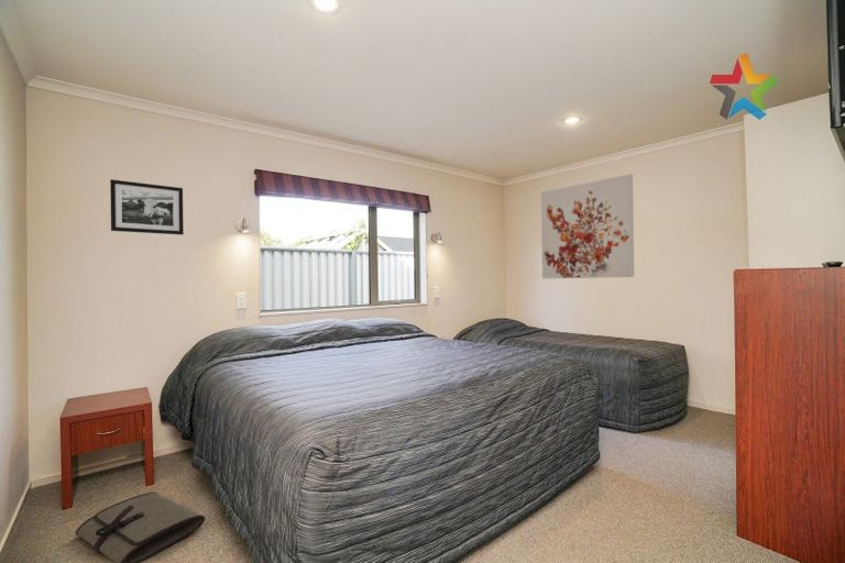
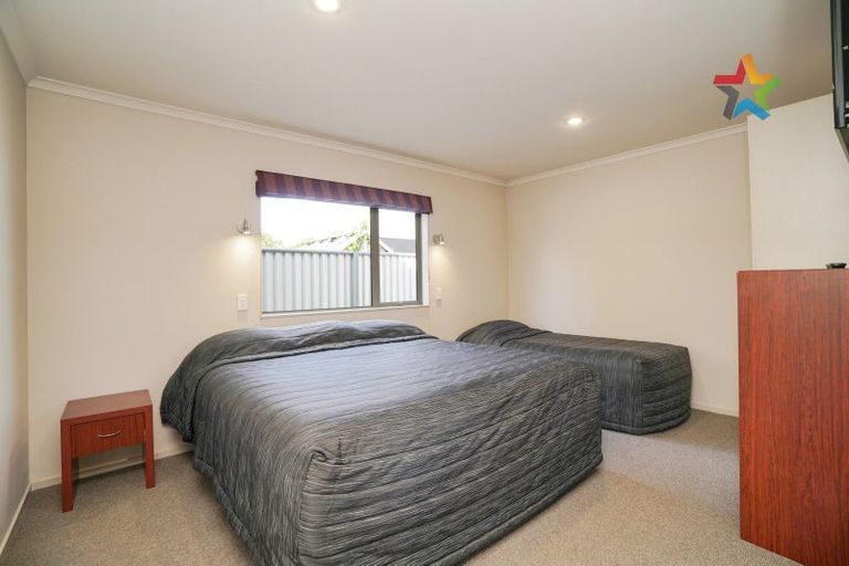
- wall art [540,173,635,279]
- picture frame [109,178,185,236]
- tool roll [75,492,206,563]
